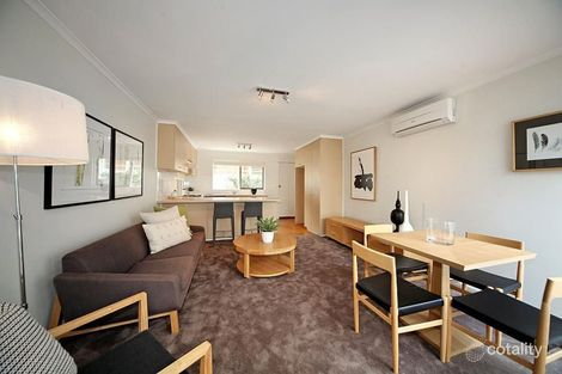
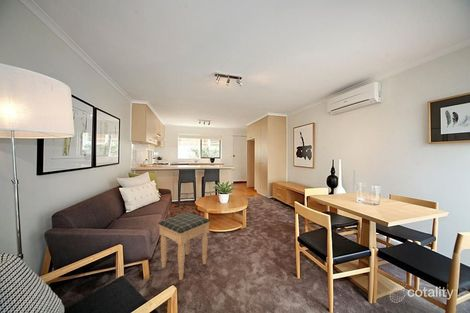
+ footstool [157,212,211,281]
